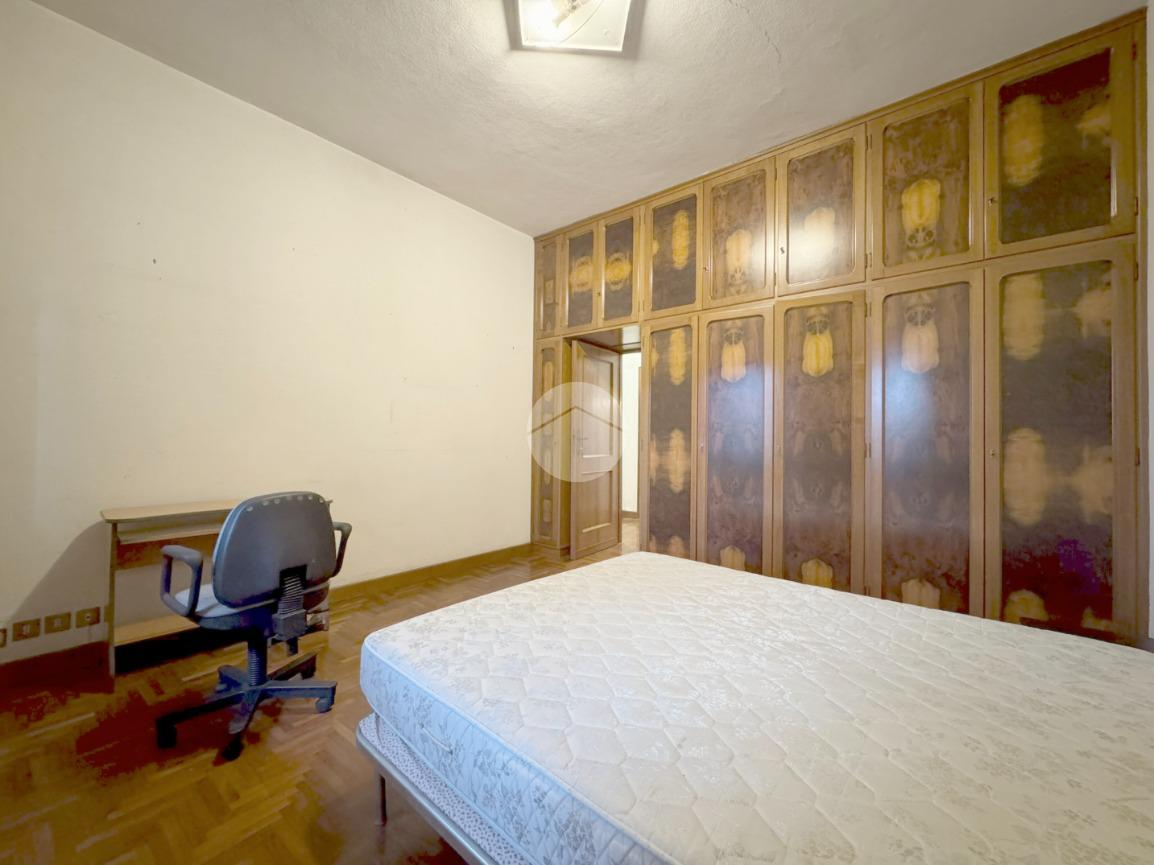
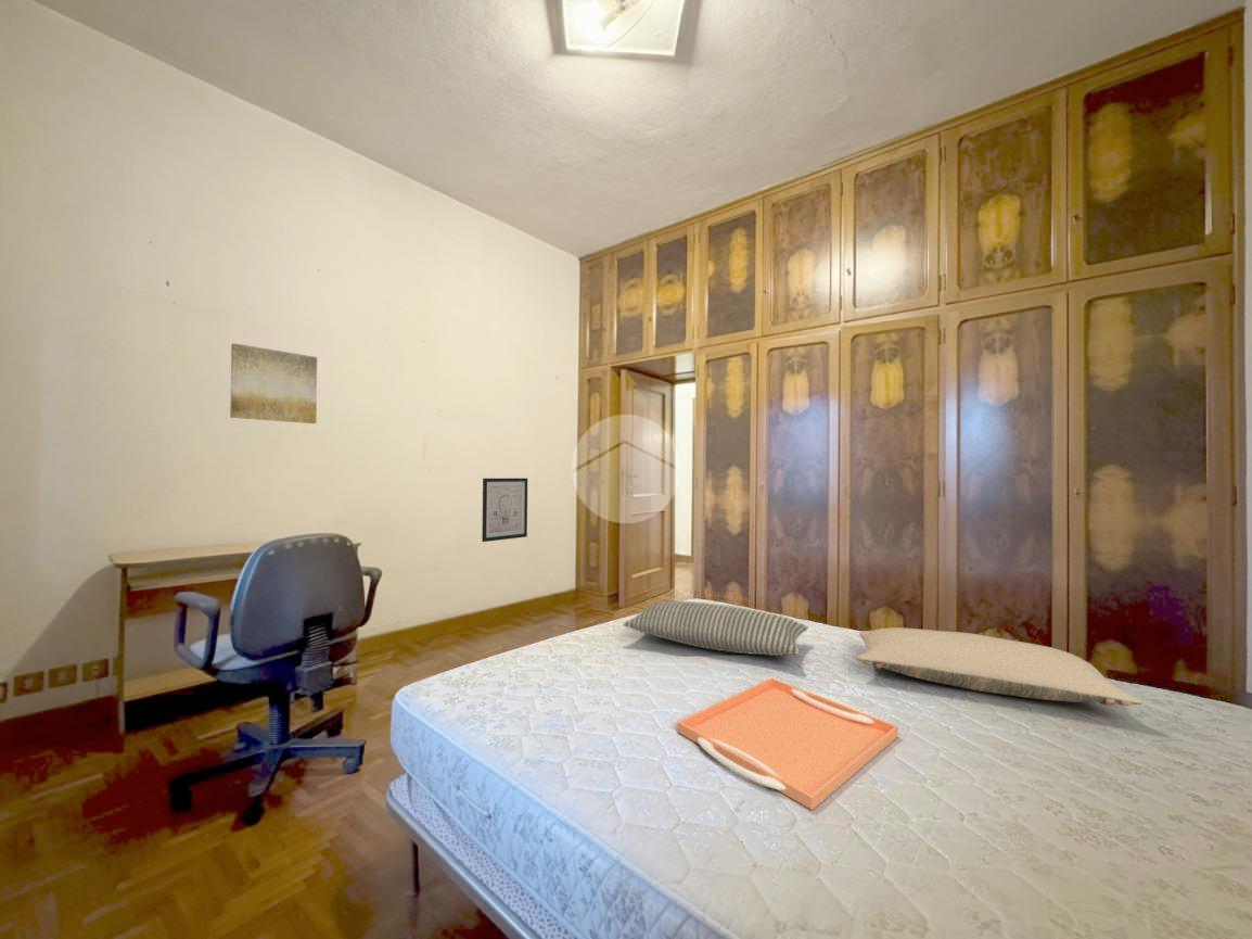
+ pillow [855,626,1144,707]
+ wall art [229,342,318,424]
+ serving tray [676,676,899,811]
+ pillow [622,599,808,657]
+ wall art [481,478,528,543]
